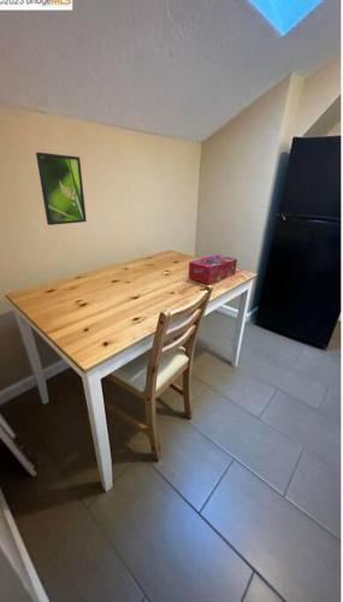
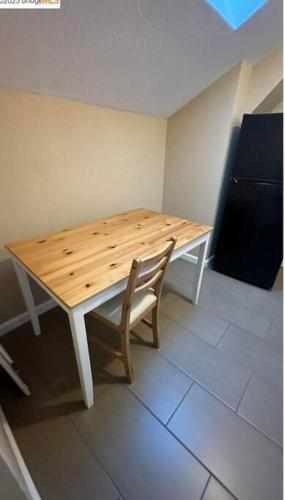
- tissue box [188,254,238,285]
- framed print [35,150,88,226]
